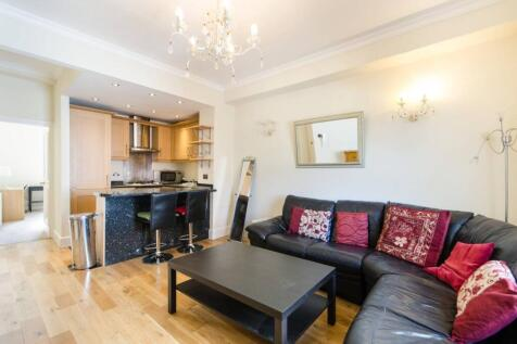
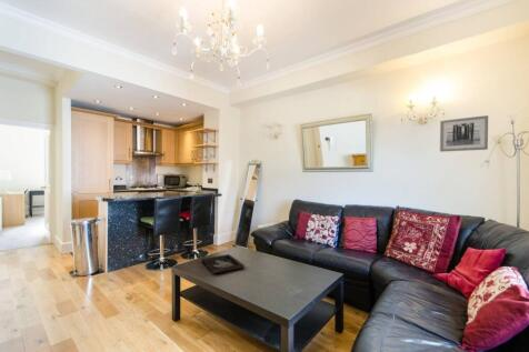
+ wall art [439,114,489,153]
+ decorative tray [200,253,246,275]
